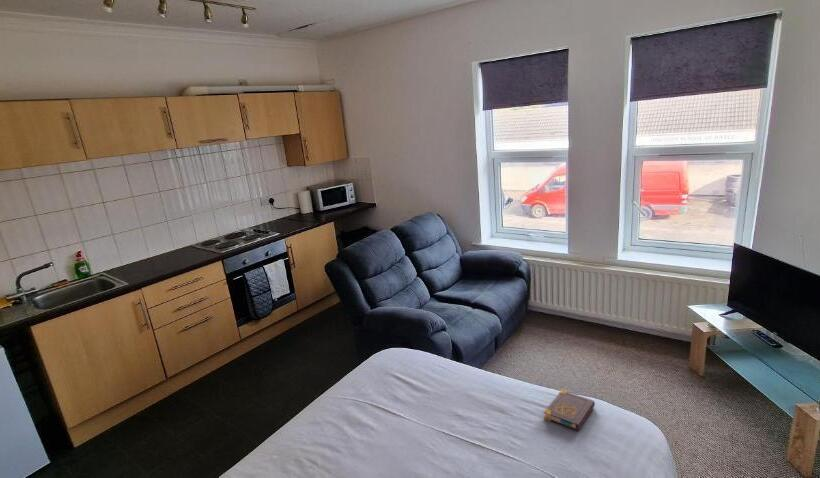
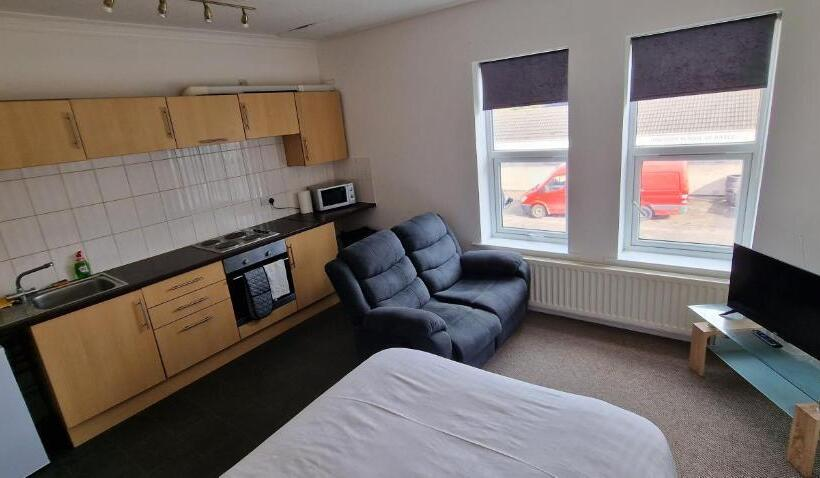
- book [542,389,596,432]
